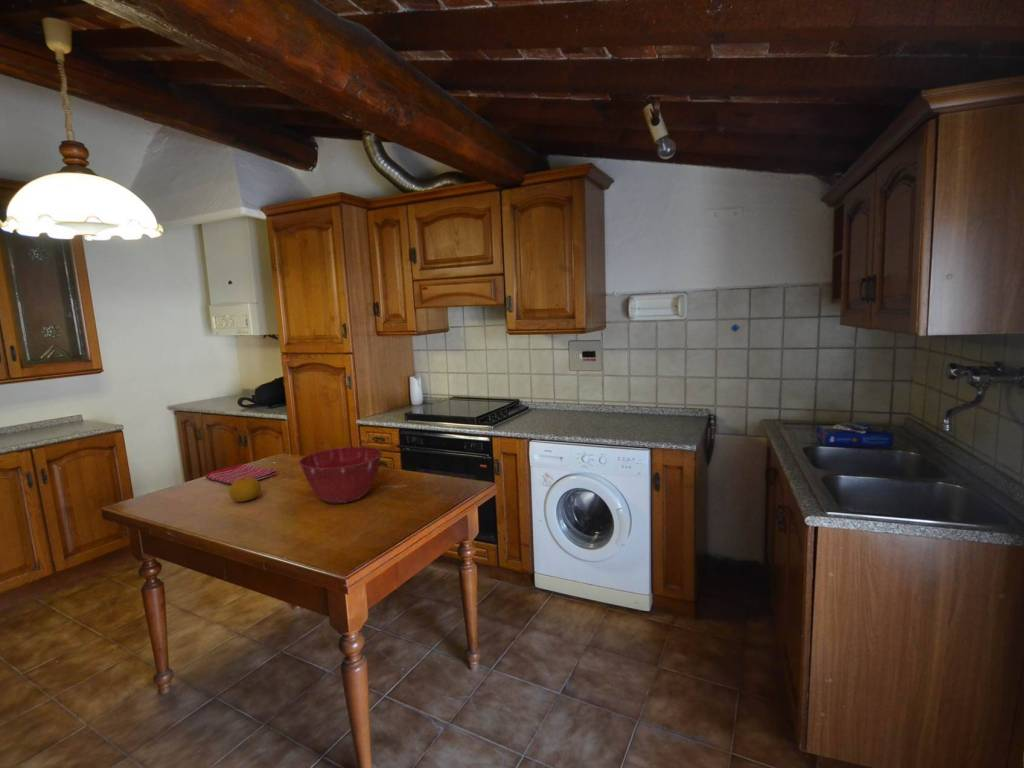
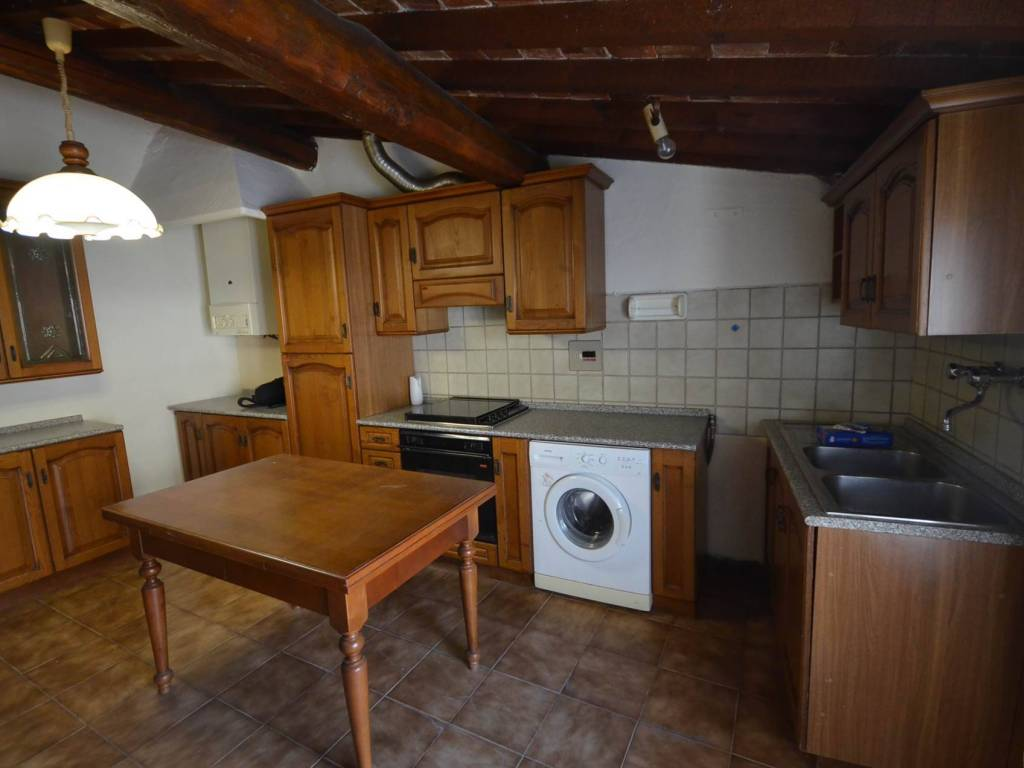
- fruit [228,478,262,503]
- mixing bowl [298,446,383,504]
- dish towel [205,462,277,485]
